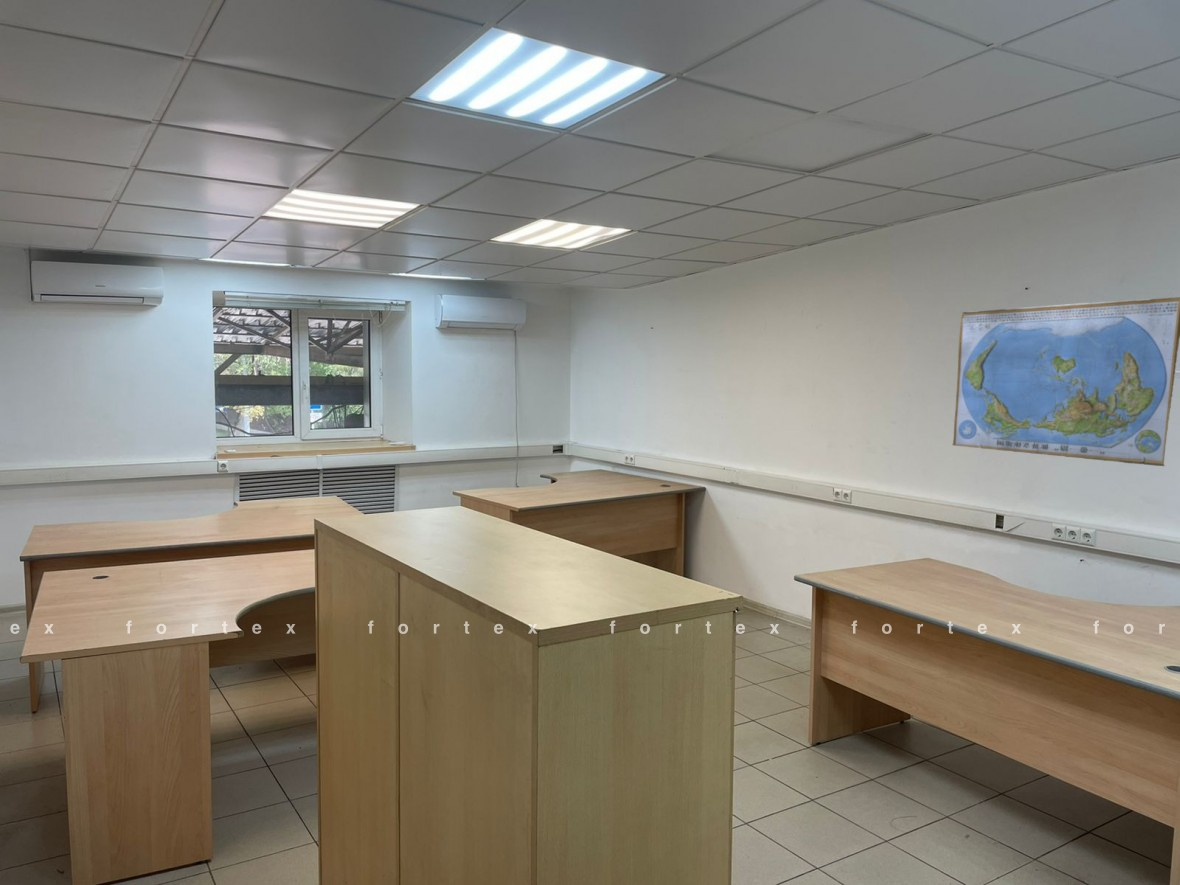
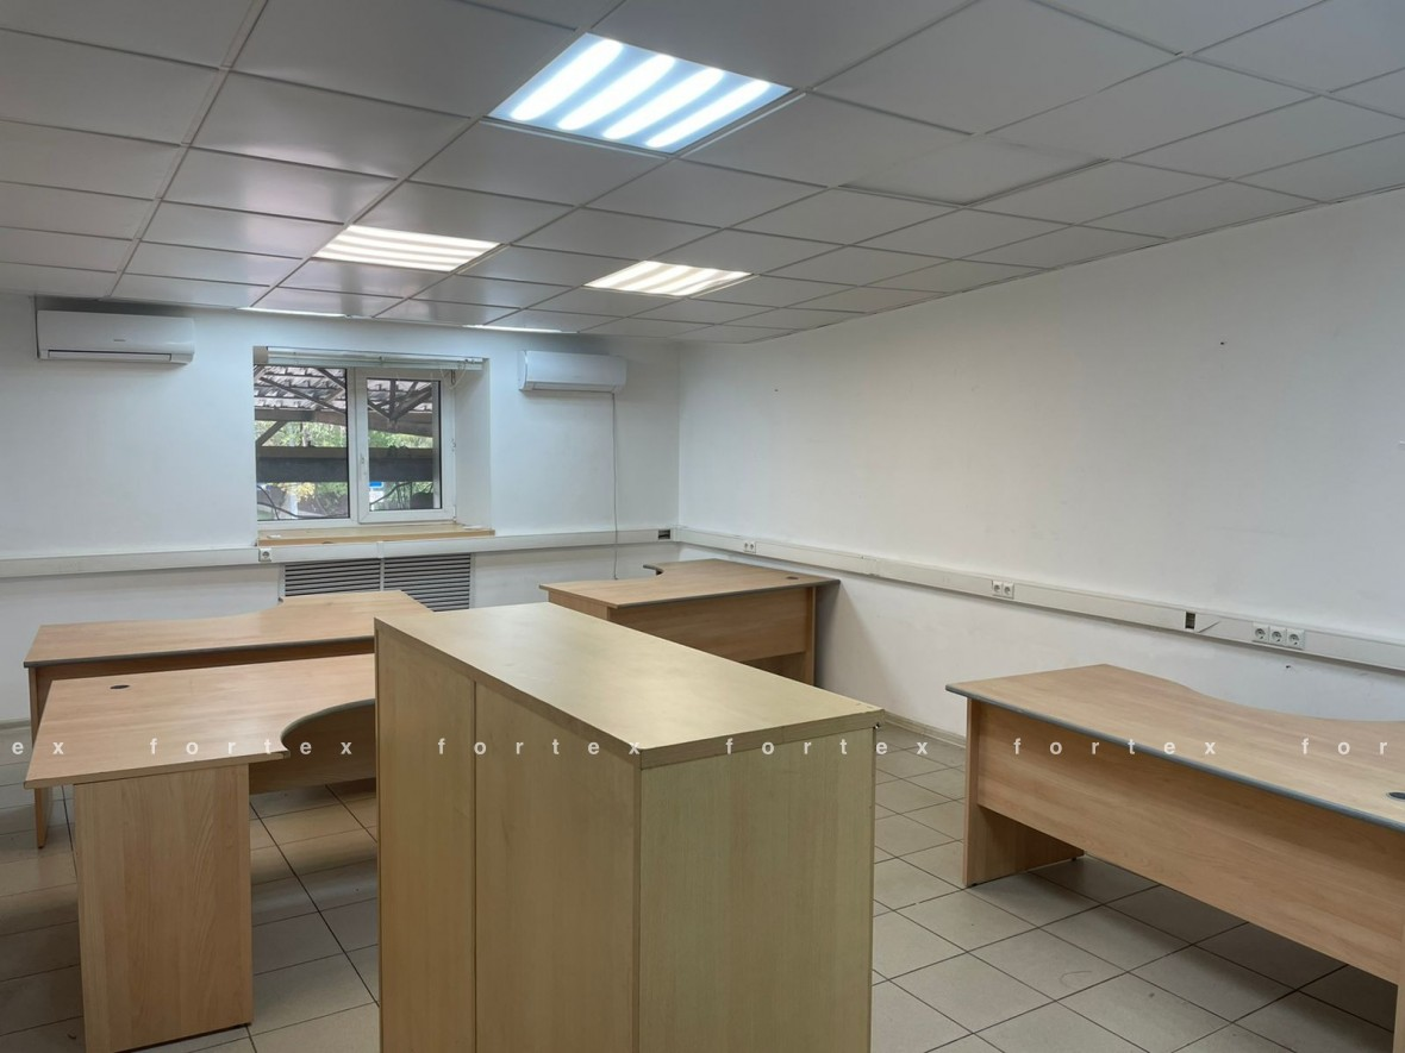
- world map [952,296,1180,467]
